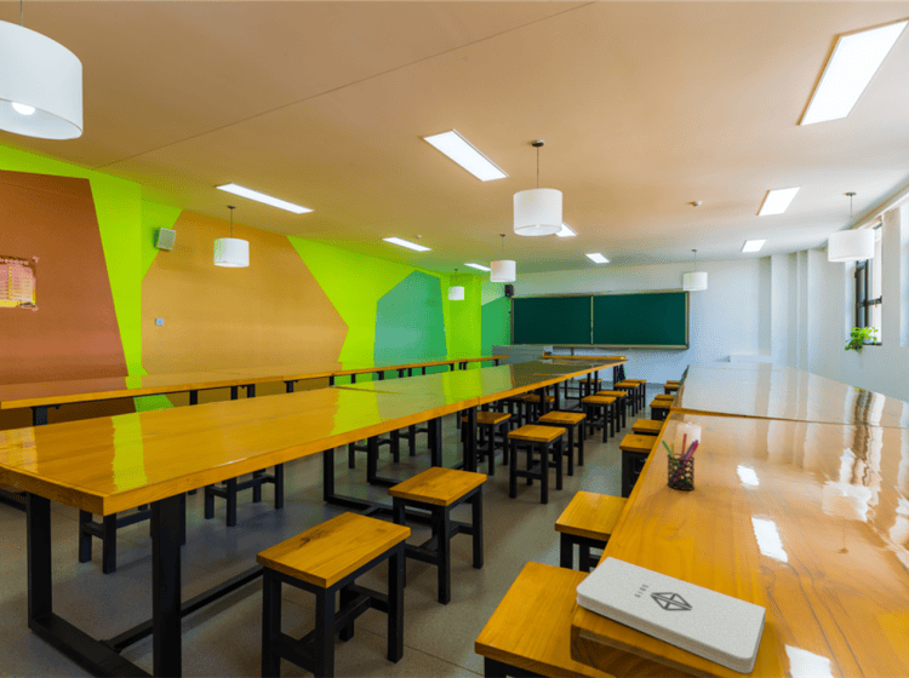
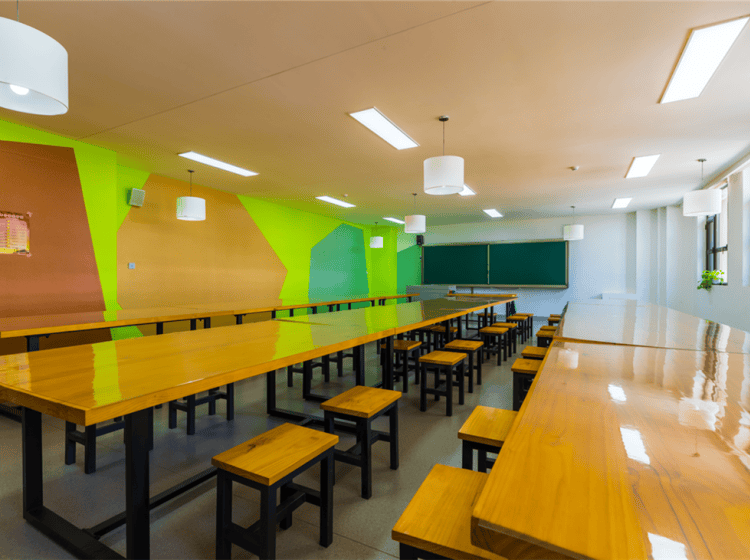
- notepad [576,556,767,674]
- pen holder [659,432,701,492]
